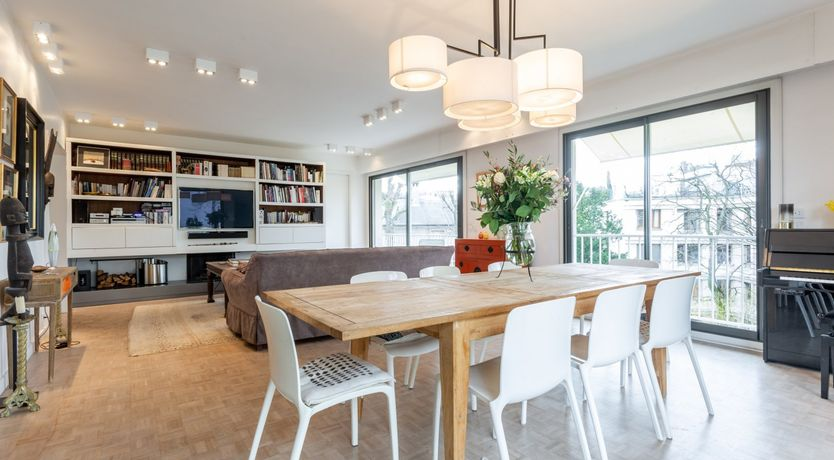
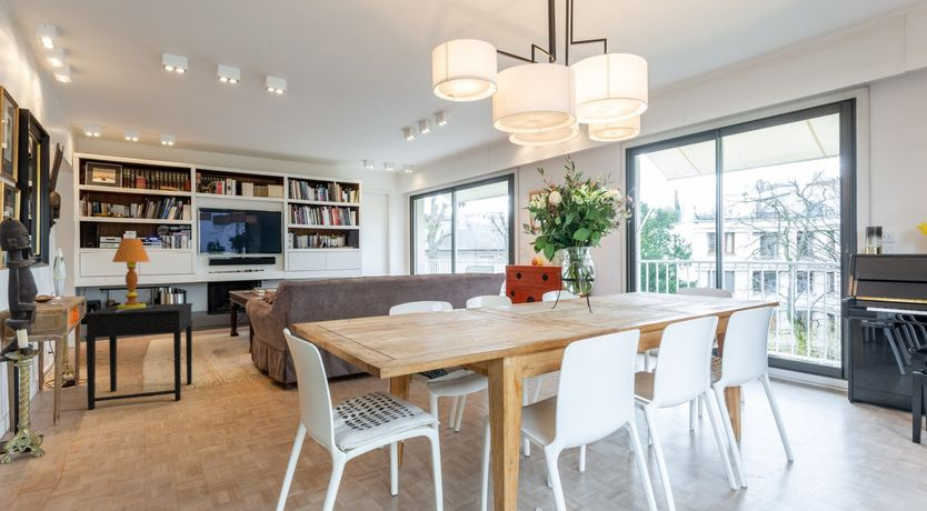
+ side table [83,302,193,411]
+ table lamp [111,238,152,312]
